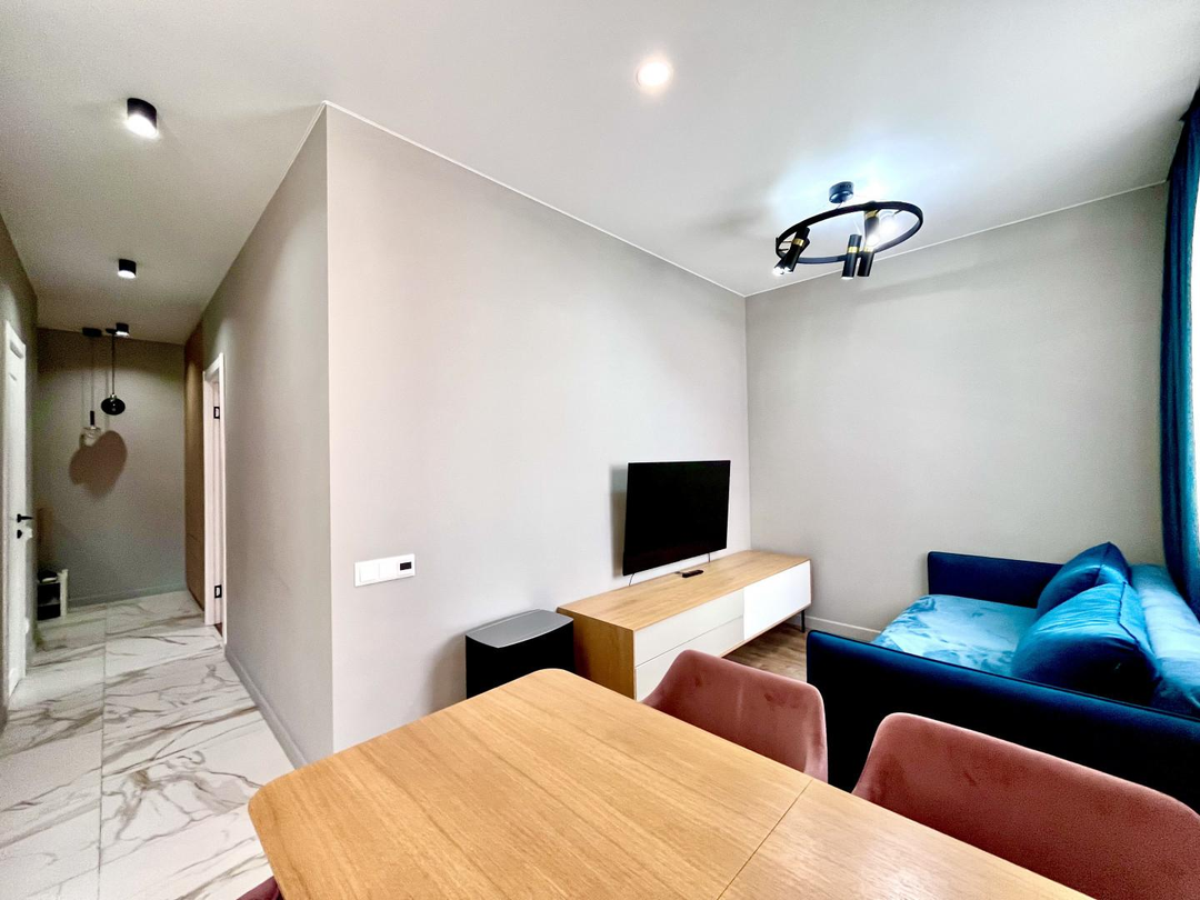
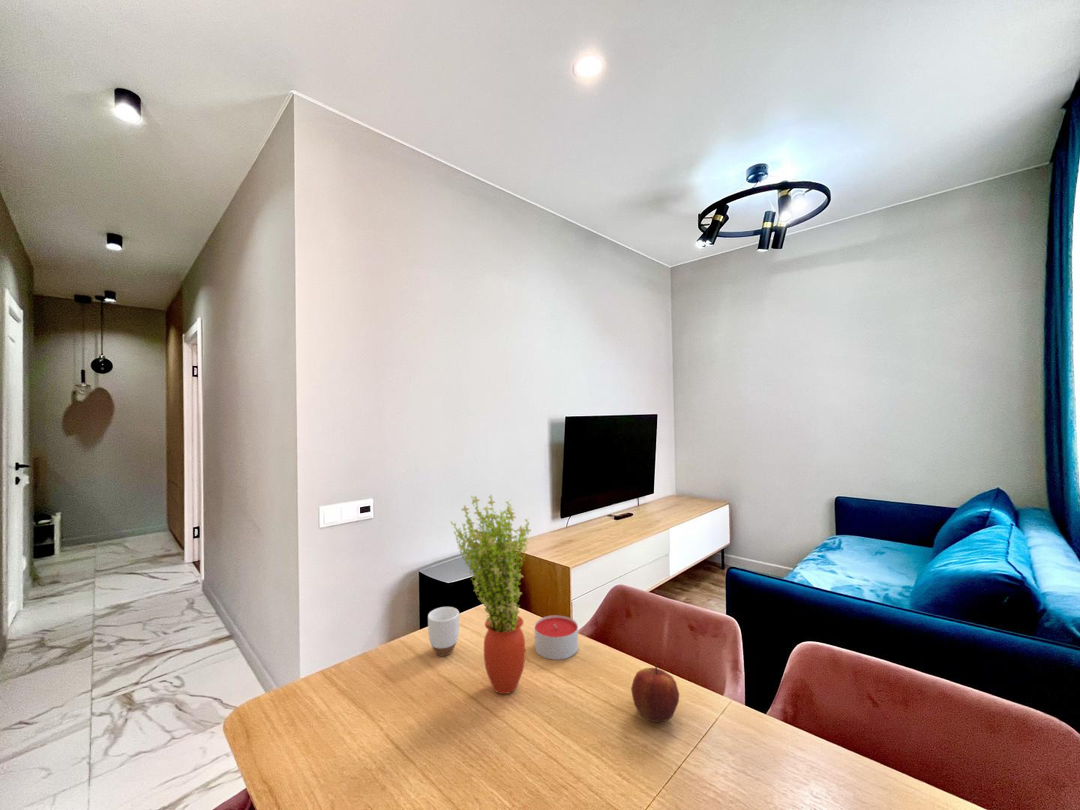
+ candle [534,614,579,661]
+ apple [630,663,680,723]
+ potted plant [448,493,532,695]
+ mug [427,606,461,657]
